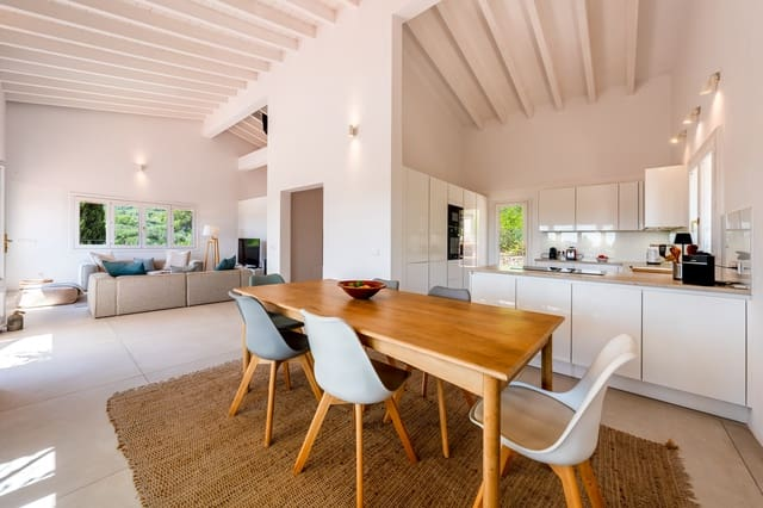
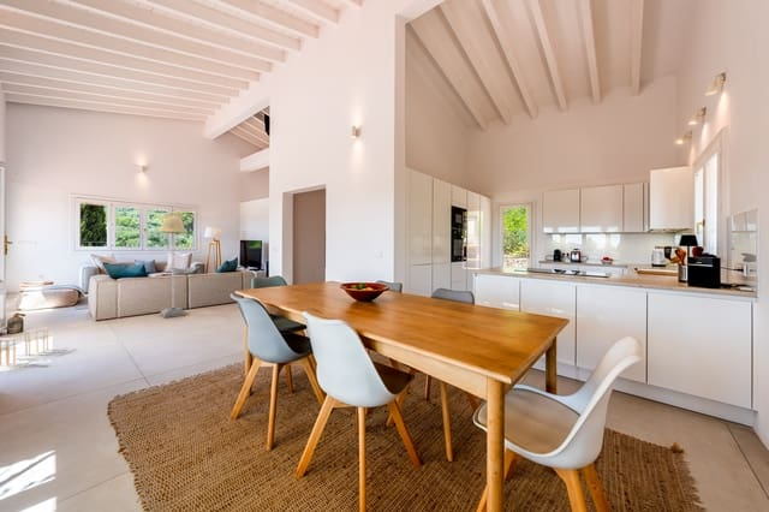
+ floor lamp [156,213,189,318]
+ table [0,326,50,367]
